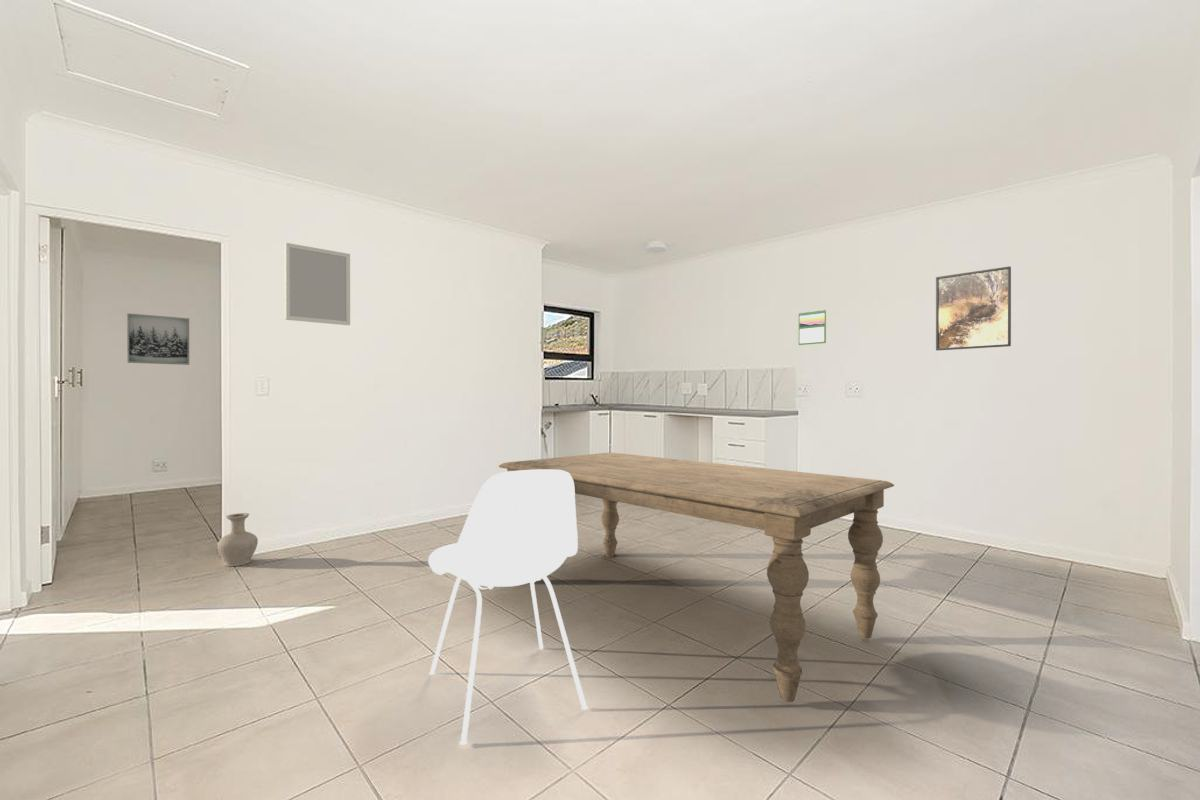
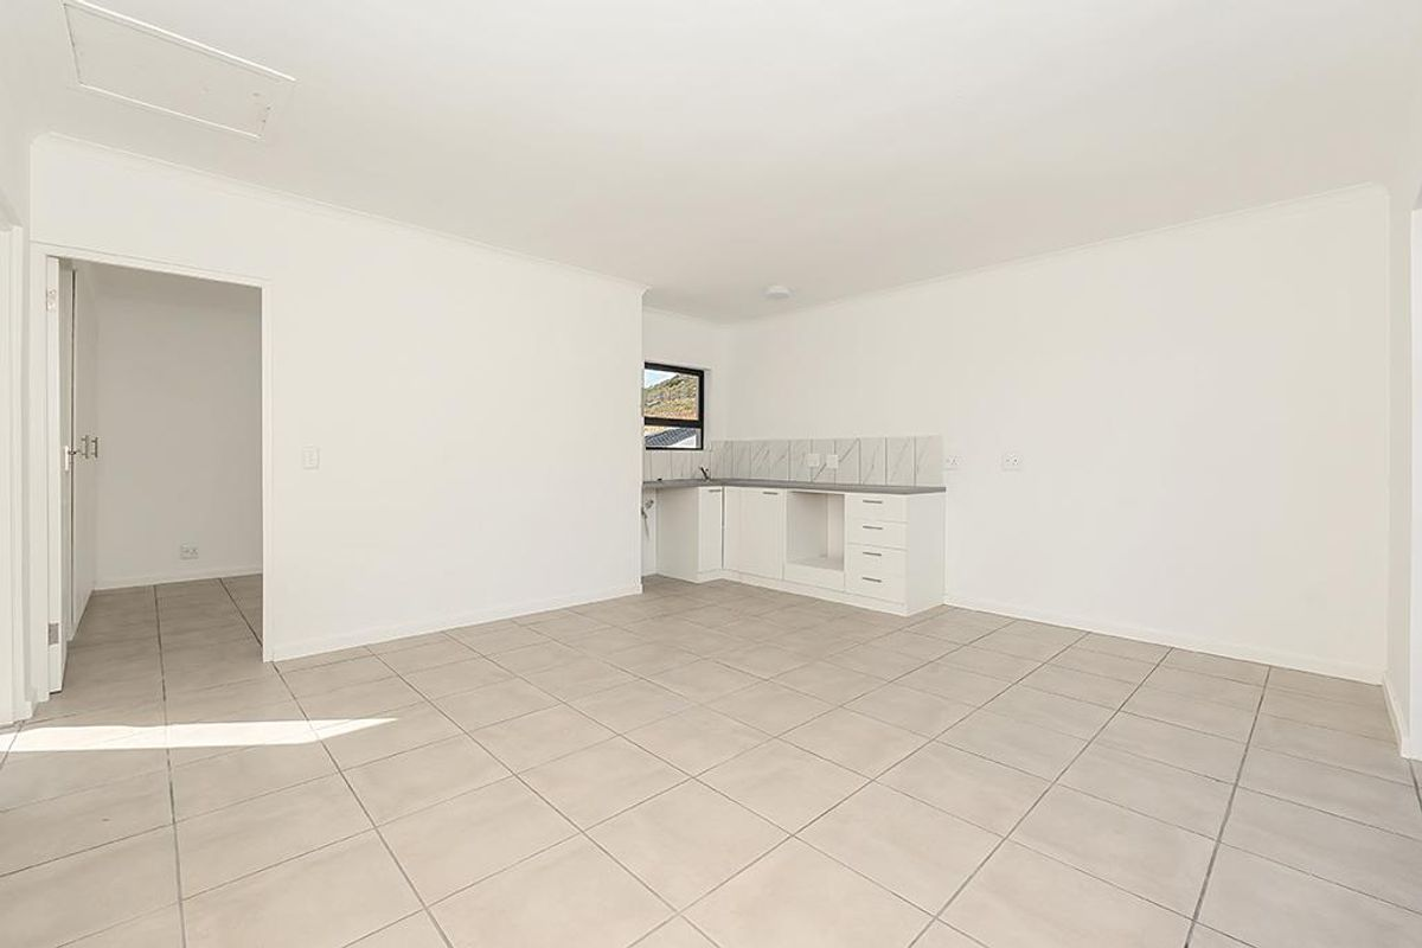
- vase [217,512,259,567]
- chair [427,469,589,746]
- dining table [498,451,895,703]
- home mirror [284,242,351,326]
- calendar [798,308,827,346]
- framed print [935,265,1012,351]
- wall art [126,312,190,366]
